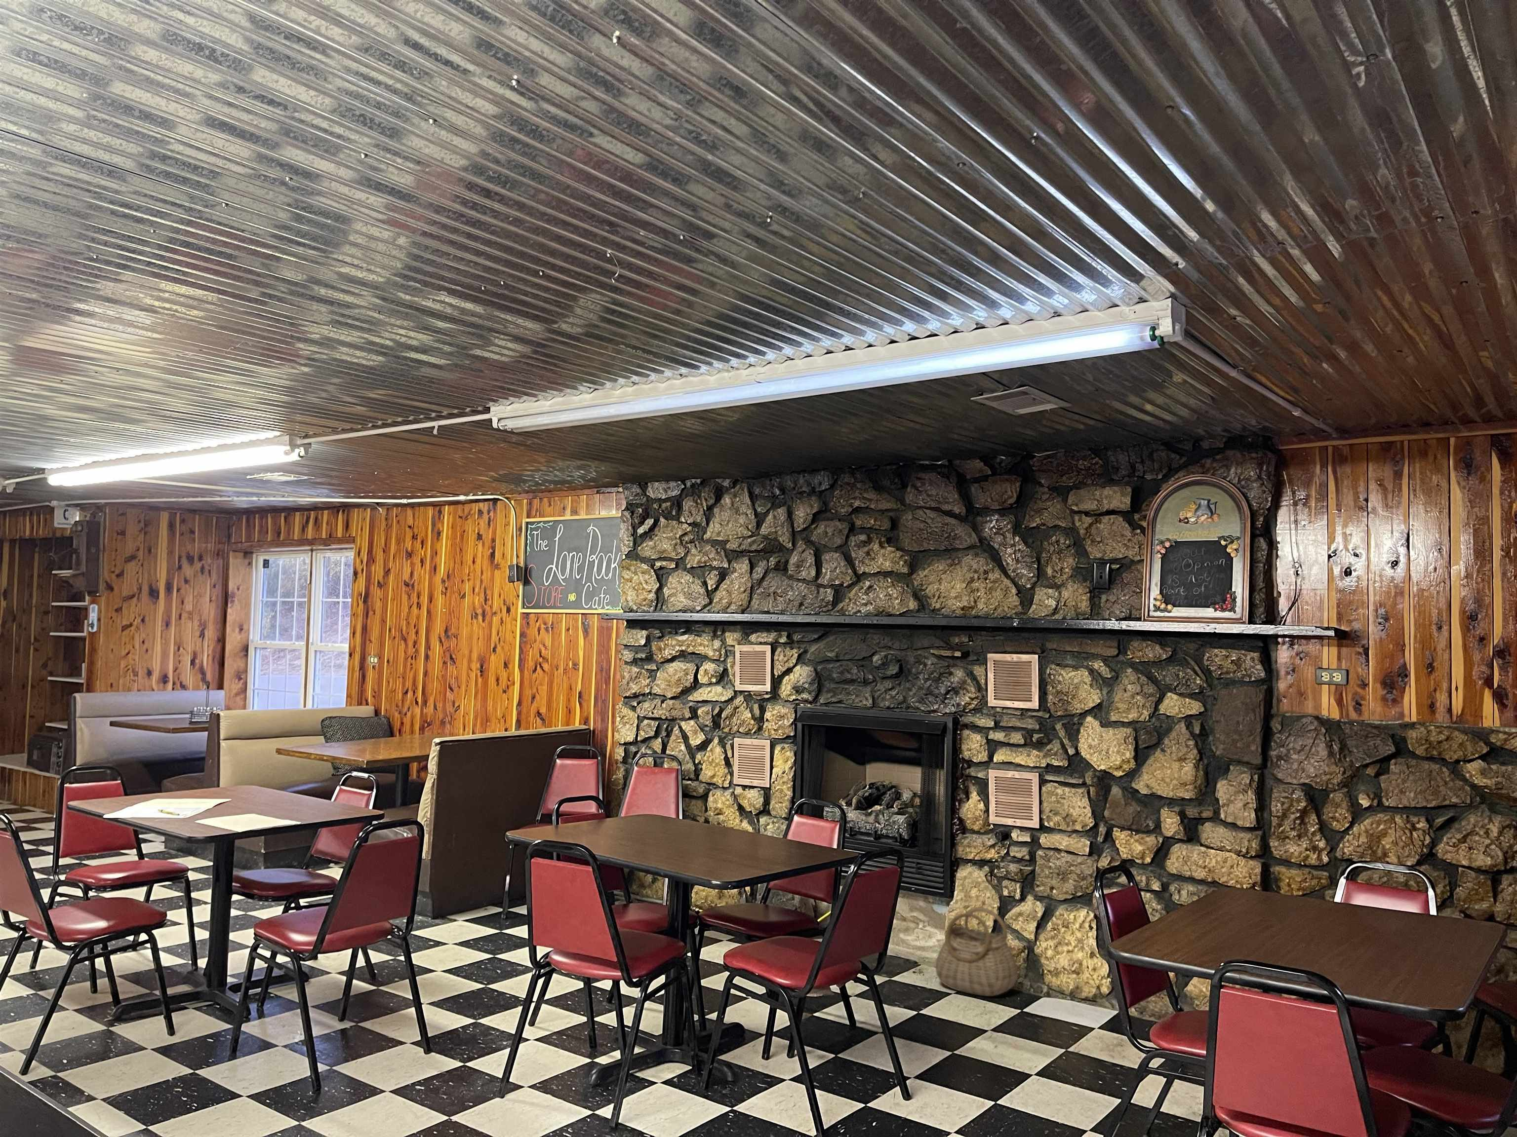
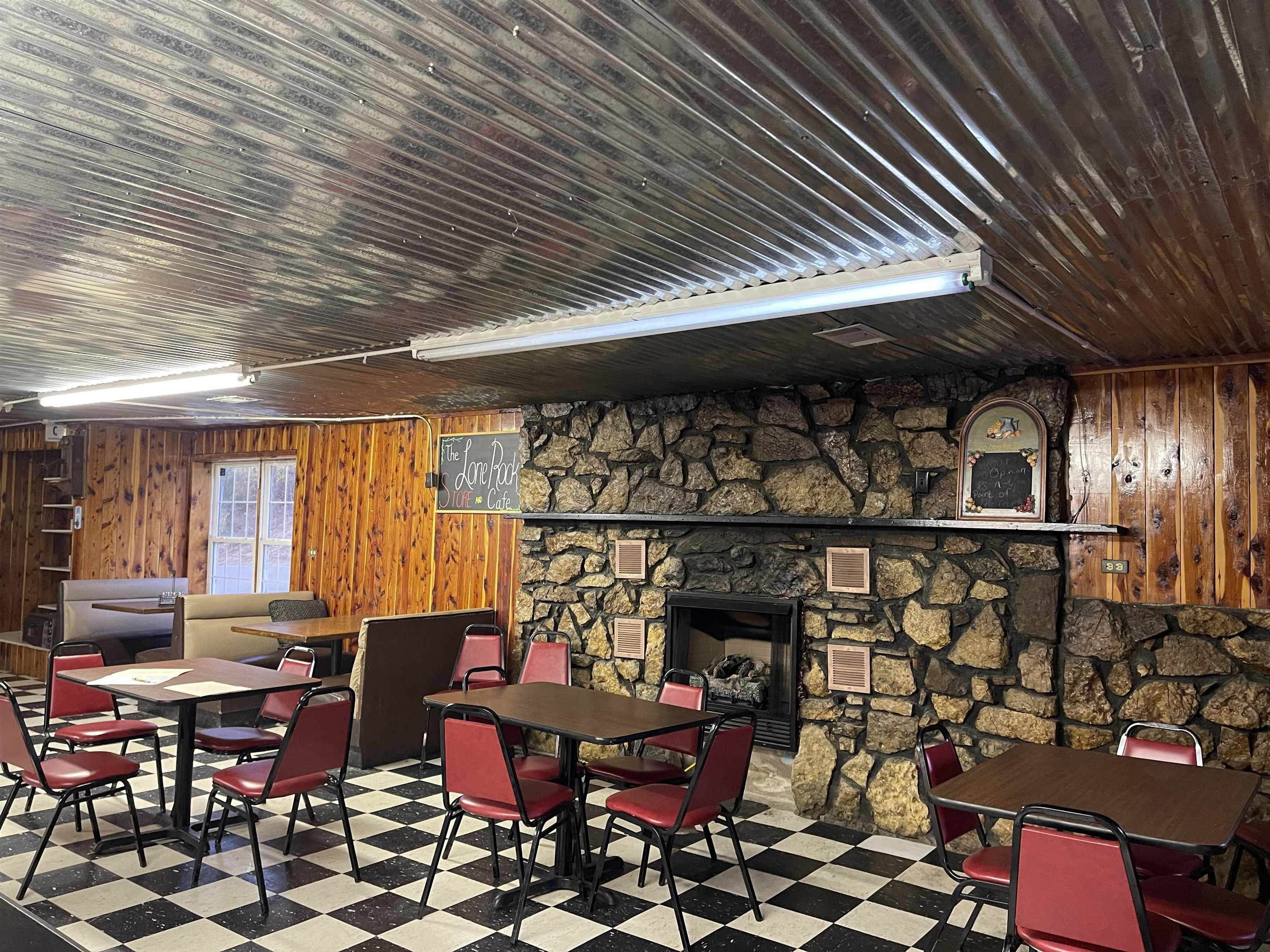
- basket [935,906,1018,997]
